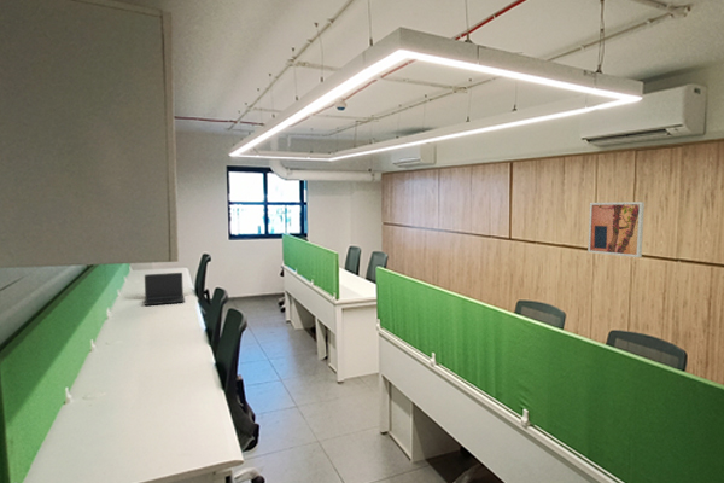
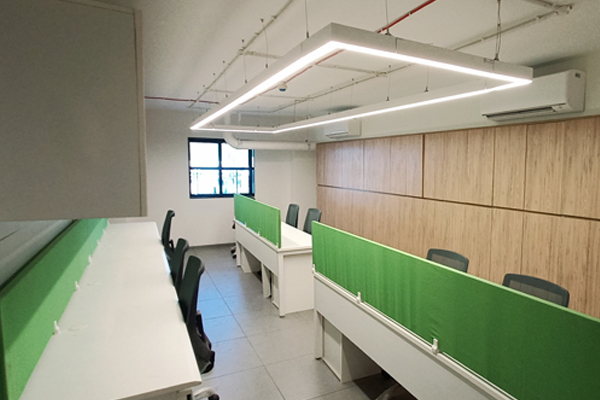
- wall art [586,200,646,258]
- laptop [144,272,186,307]
